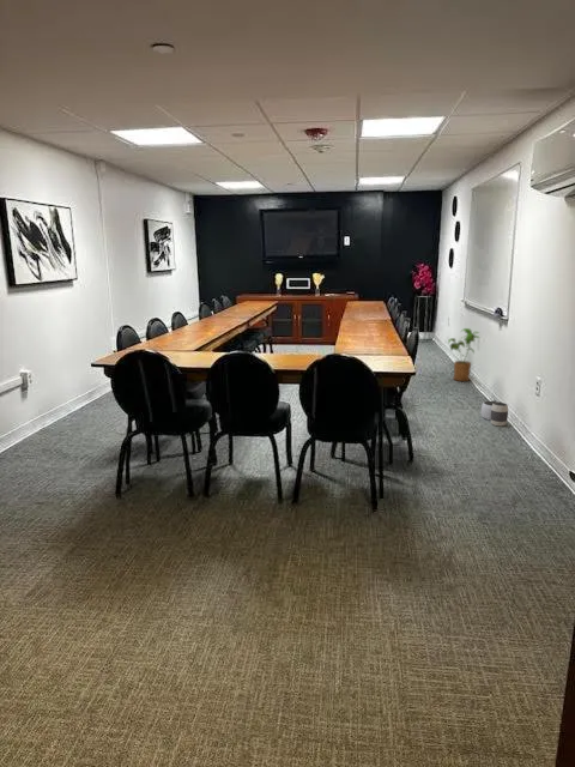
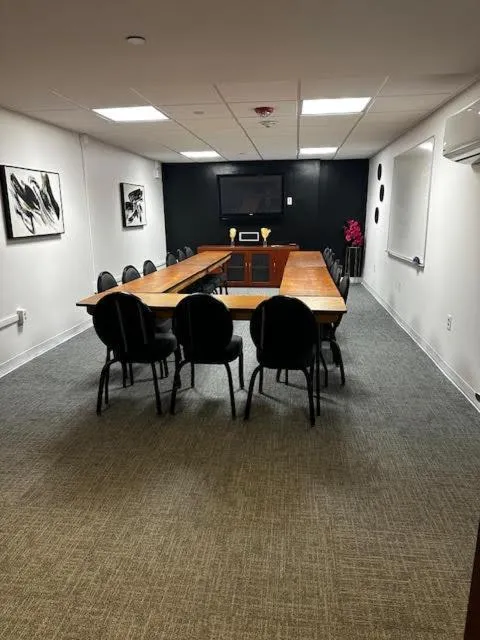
- waste basket [480,399,509,427]
- house plant [447,327,482,382]
